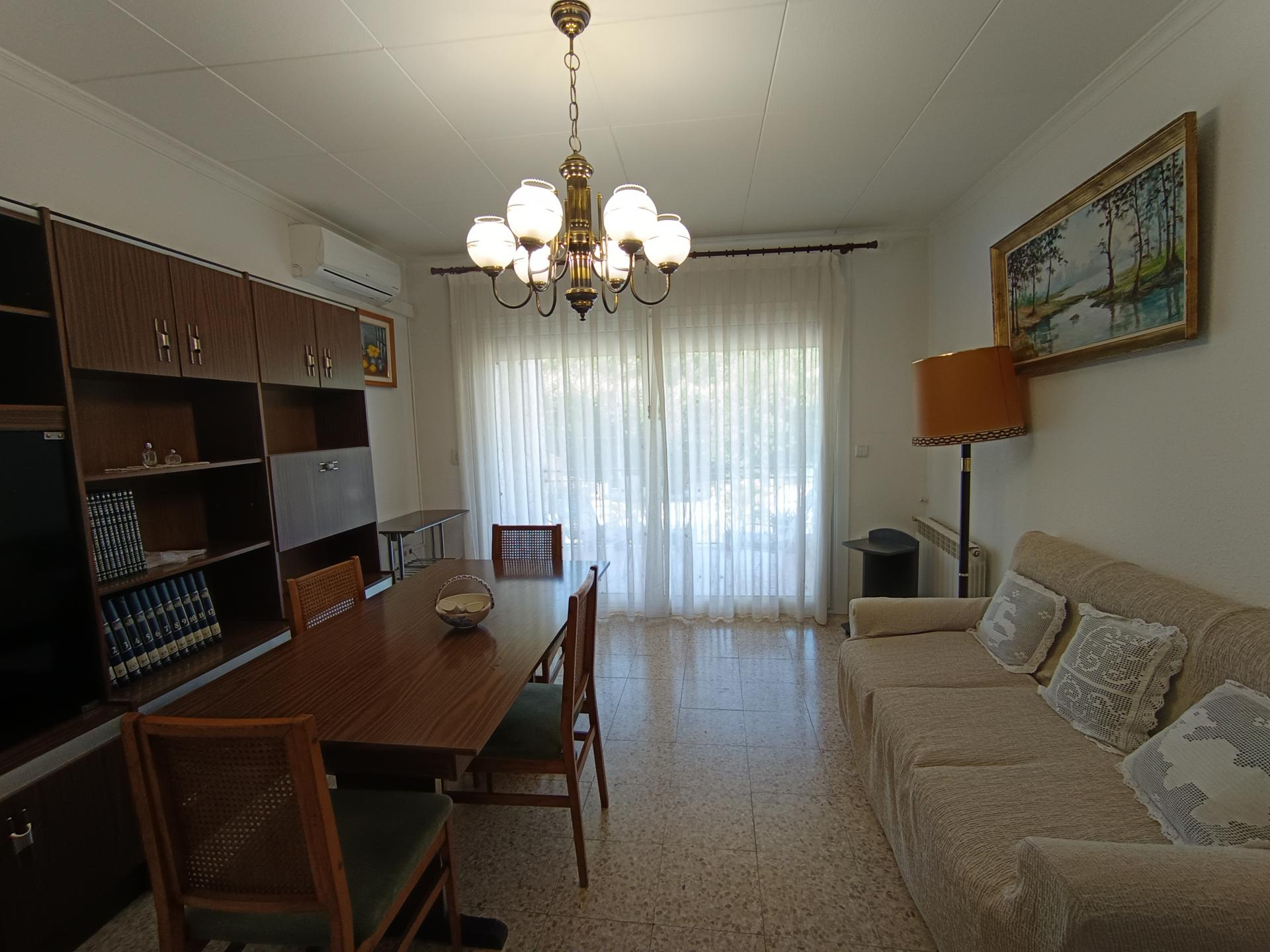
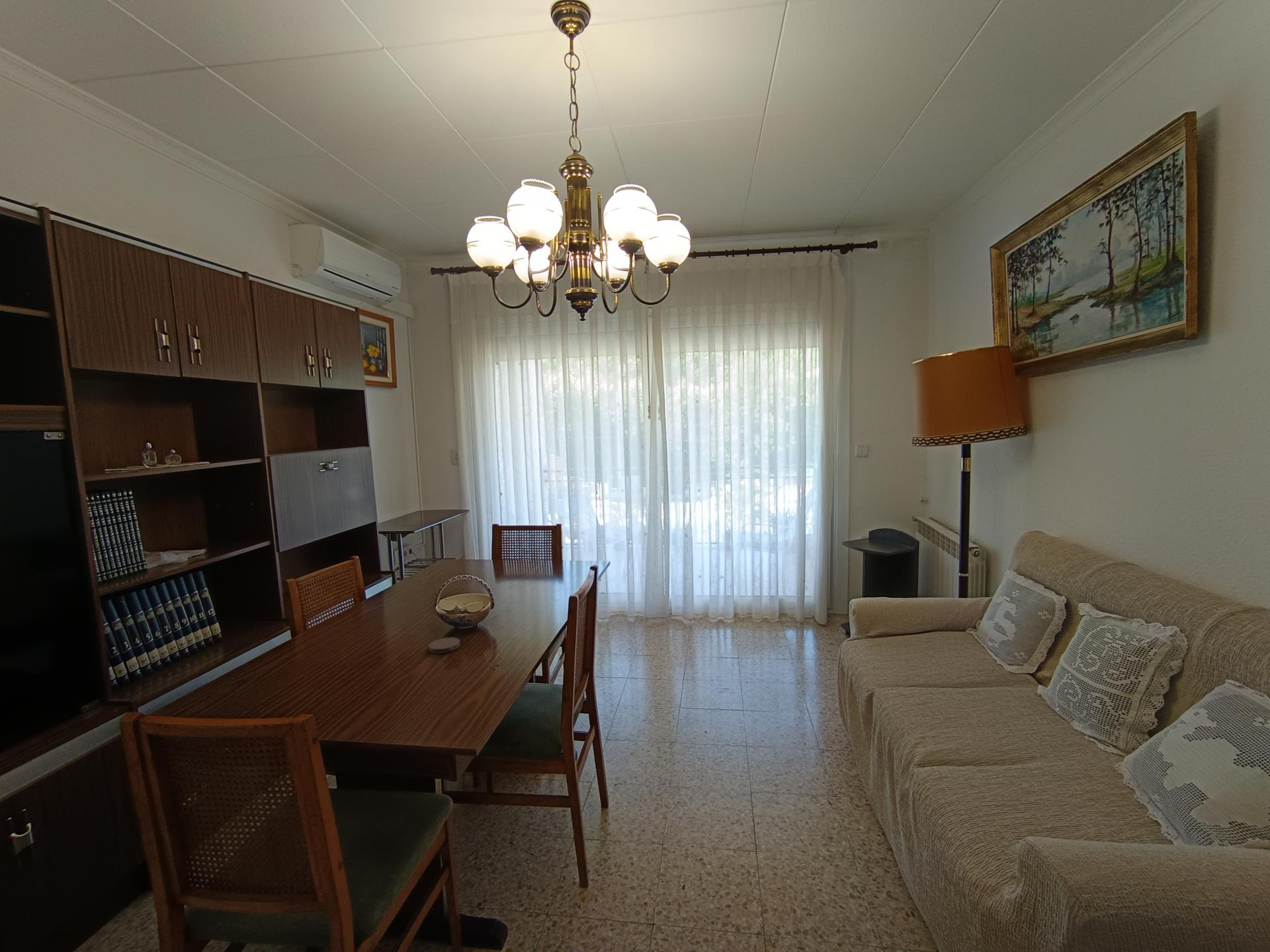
+ coaster [428,637,461,654]
